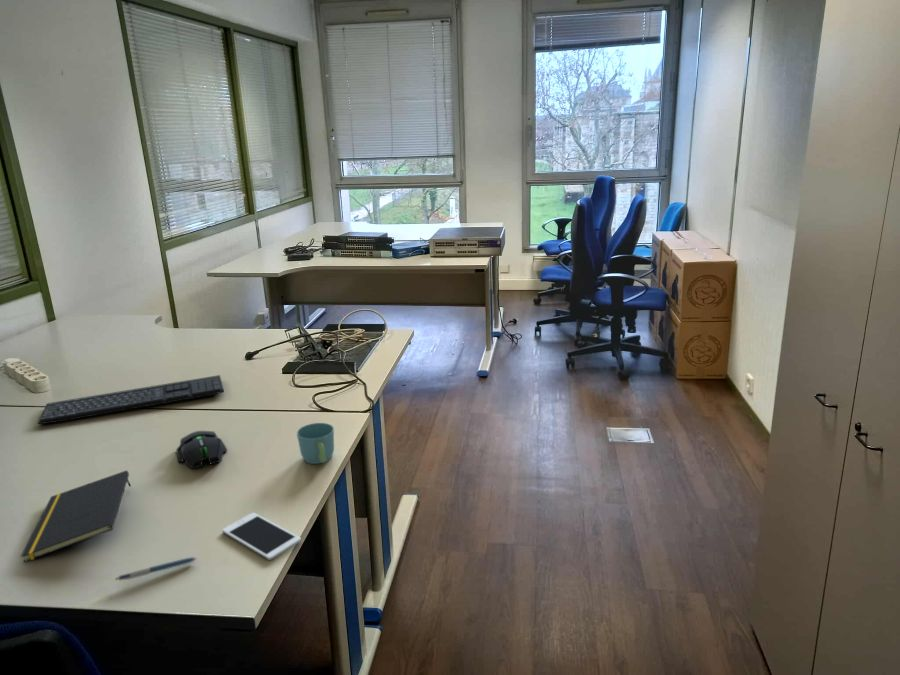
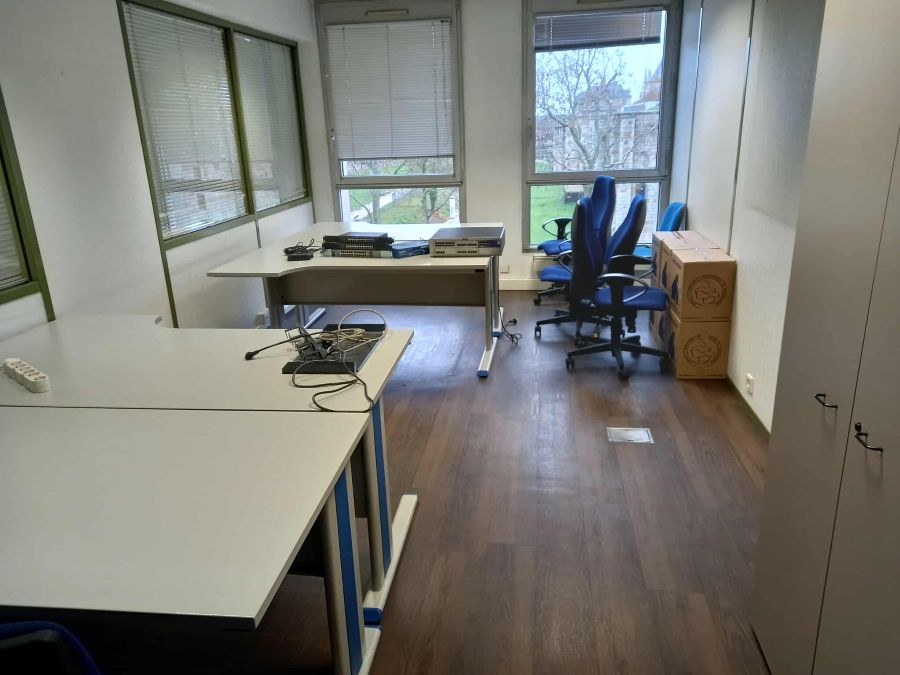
- cell phone [221,512,302,561]
- mug [296,422,335,465]
- pen [114,556,198,582]
- keyboard [37,374,225,425]
- notepad [20,469,132,563]
- mouse [175,430,228,470]
